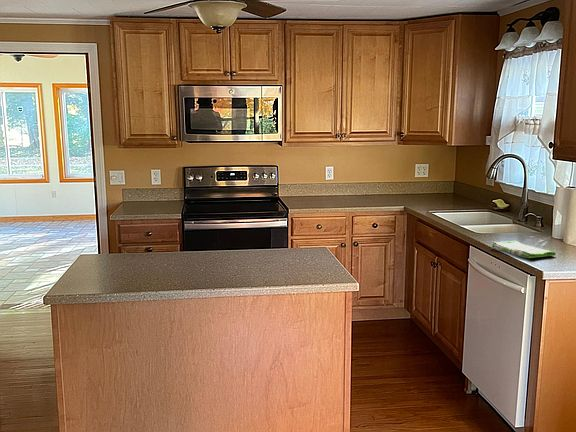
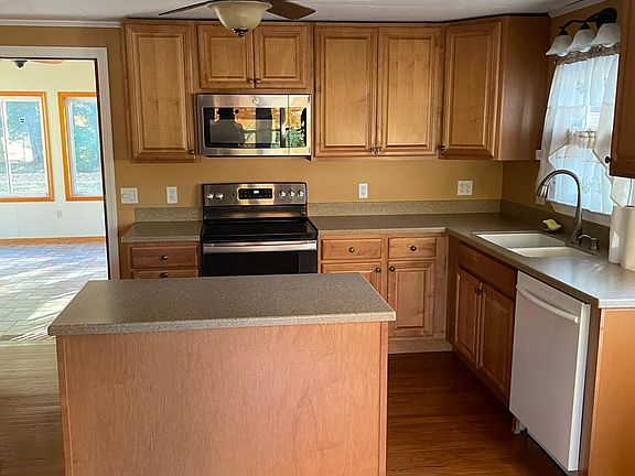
- dish towel [491,240,557,259]
